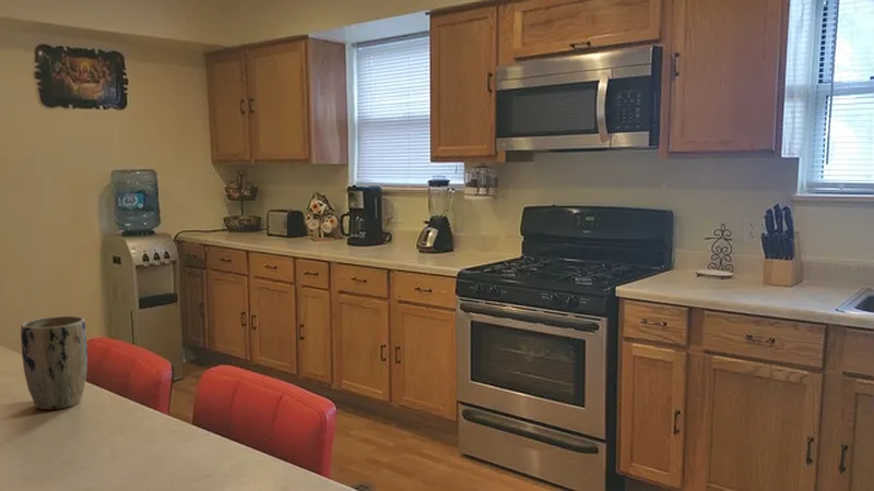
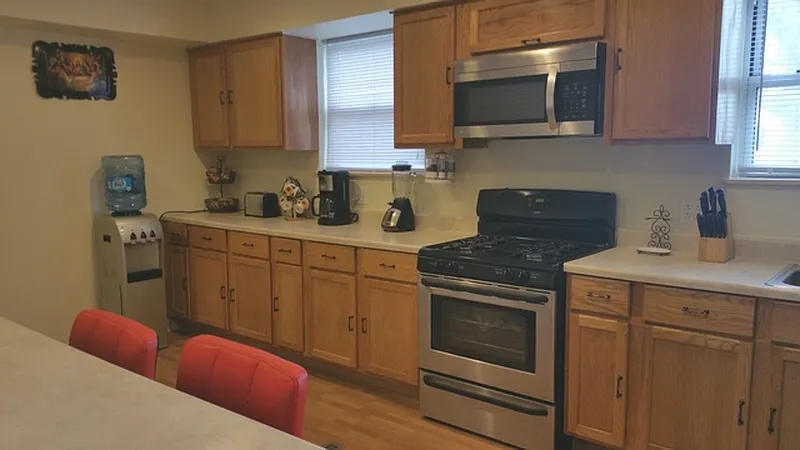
- plant pot [20,315,88,410]
